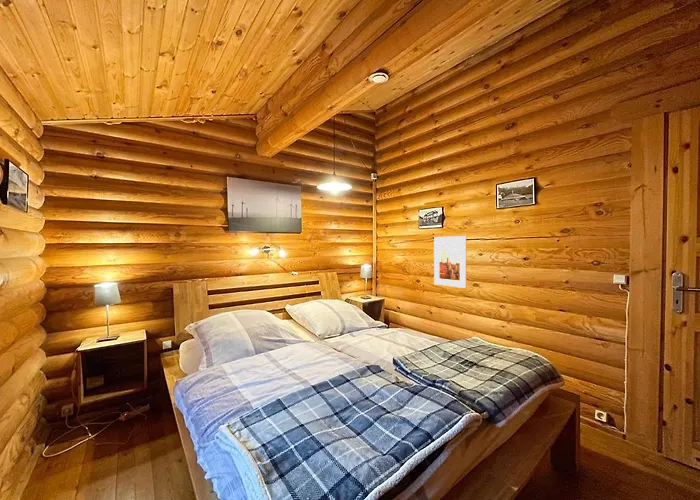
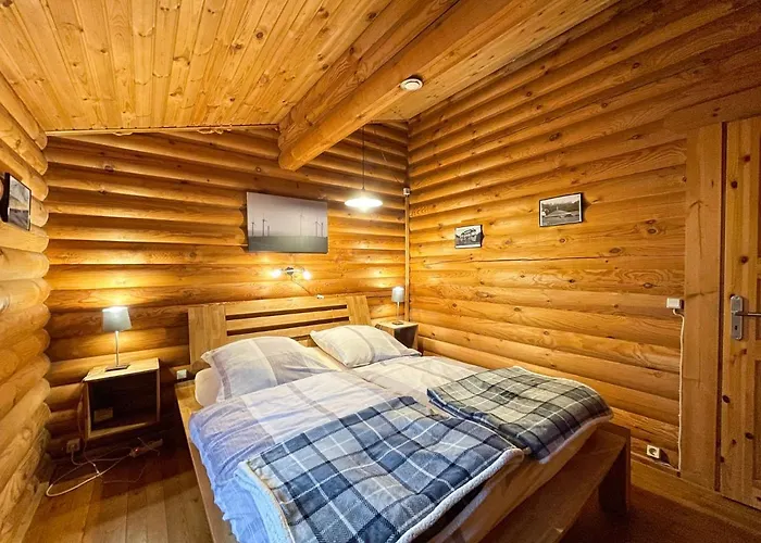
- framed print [433,235,467,289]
